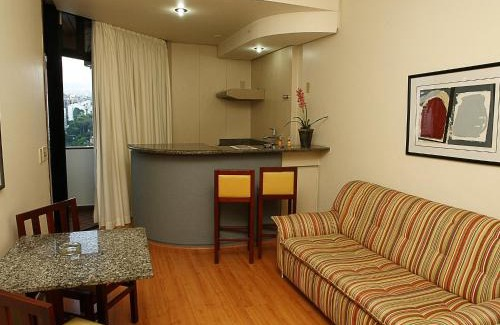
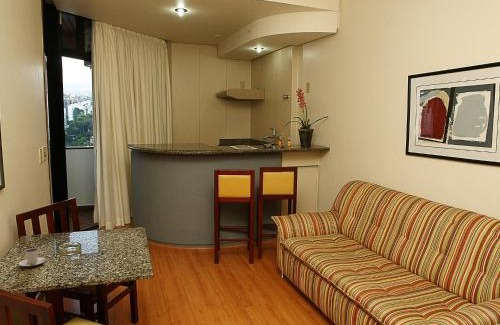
+ cappuccino [18,247,48,267]
